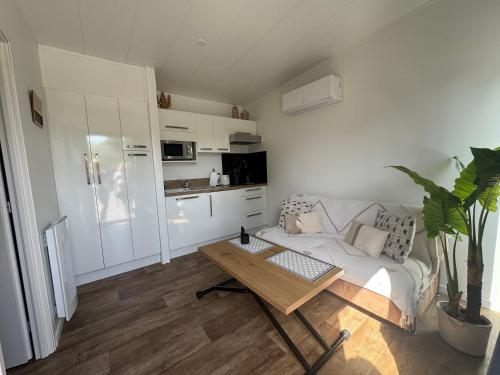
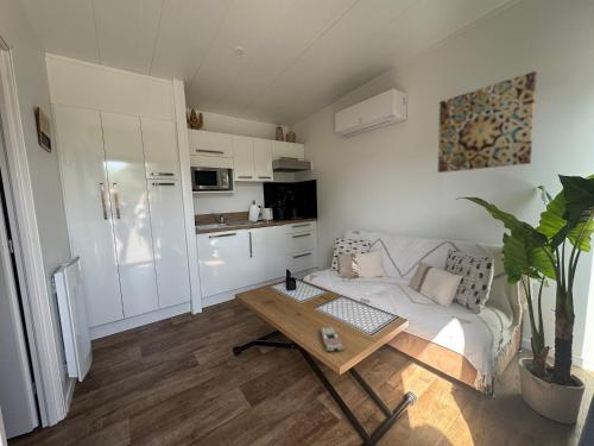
+ remote control [320,326,346,353]
+ wall art [437,70,538,174]
